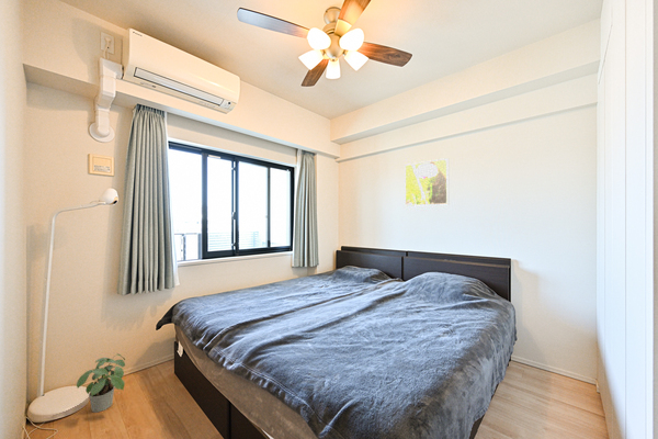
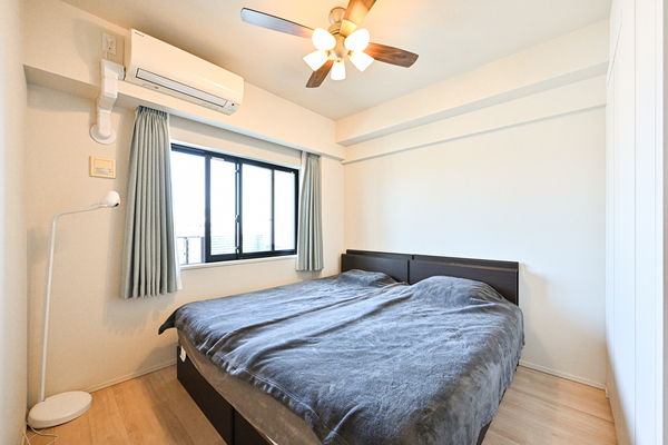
- potted plant [76,352,126,414]
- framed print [404,157,450,207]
